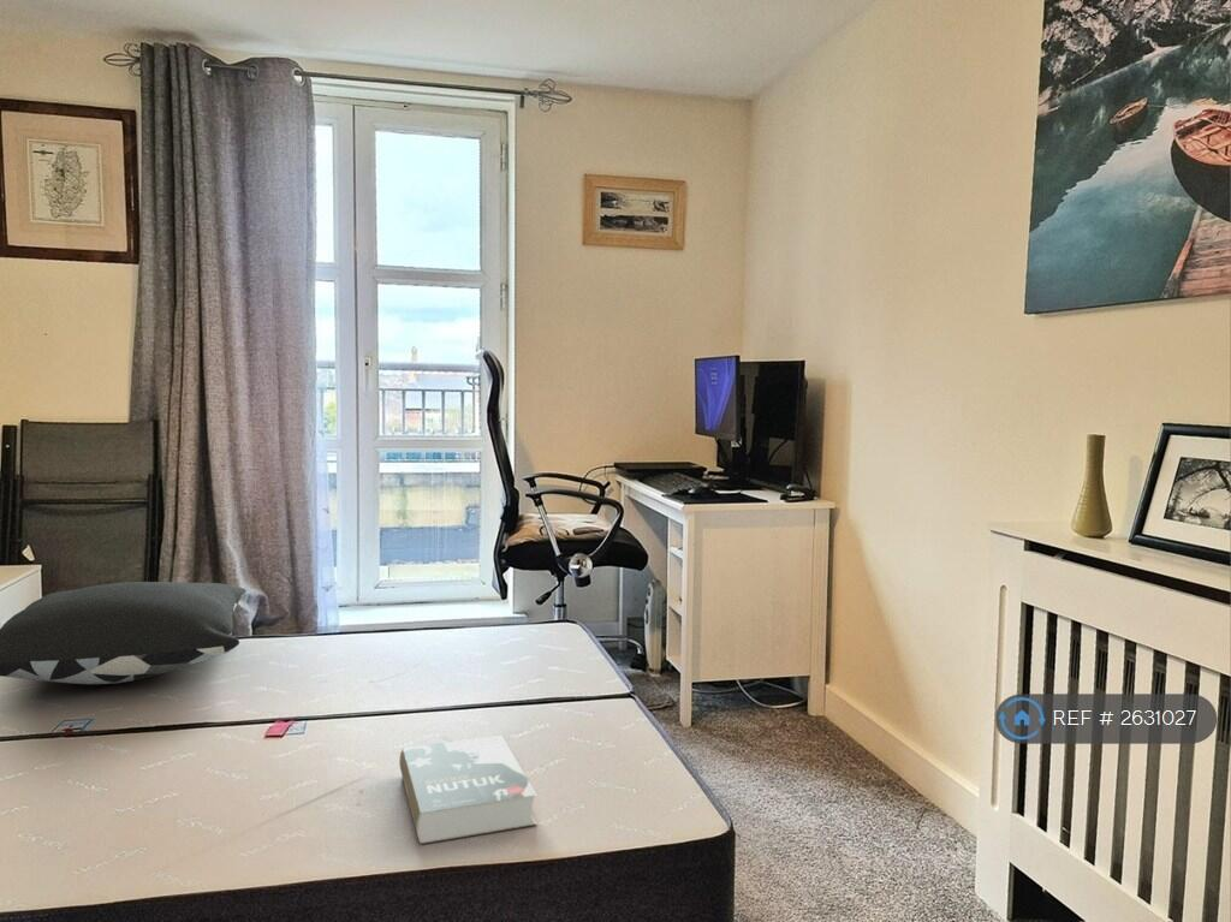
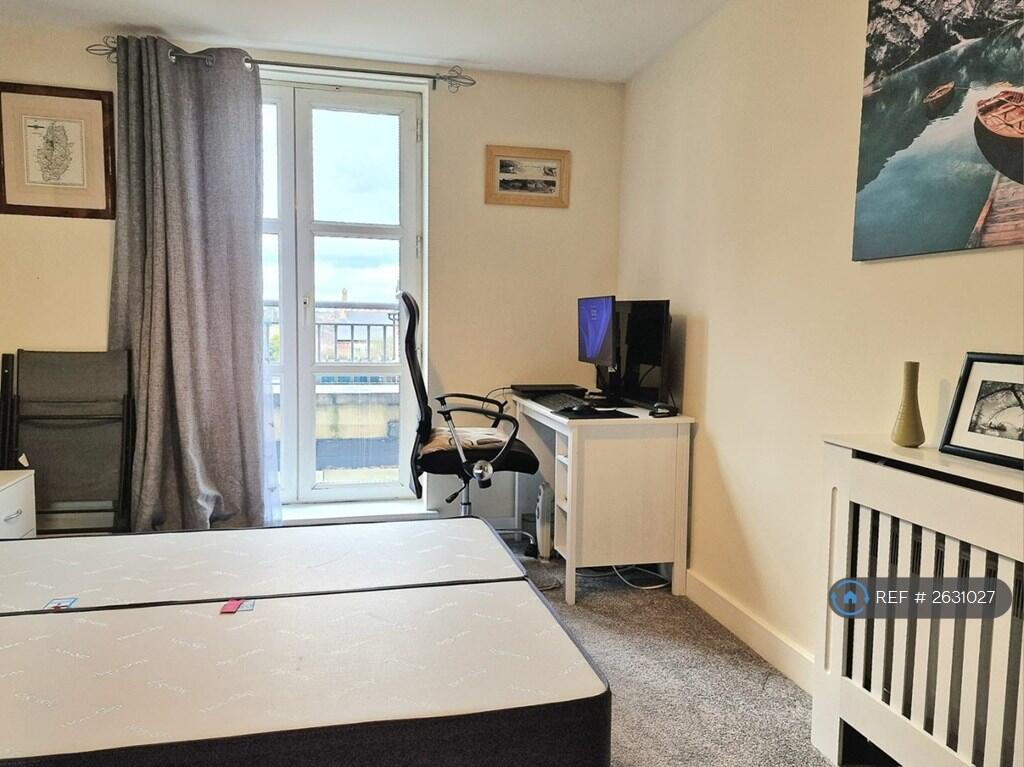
- book [398,734,539,845]
- pillow [0,581,246,685]
